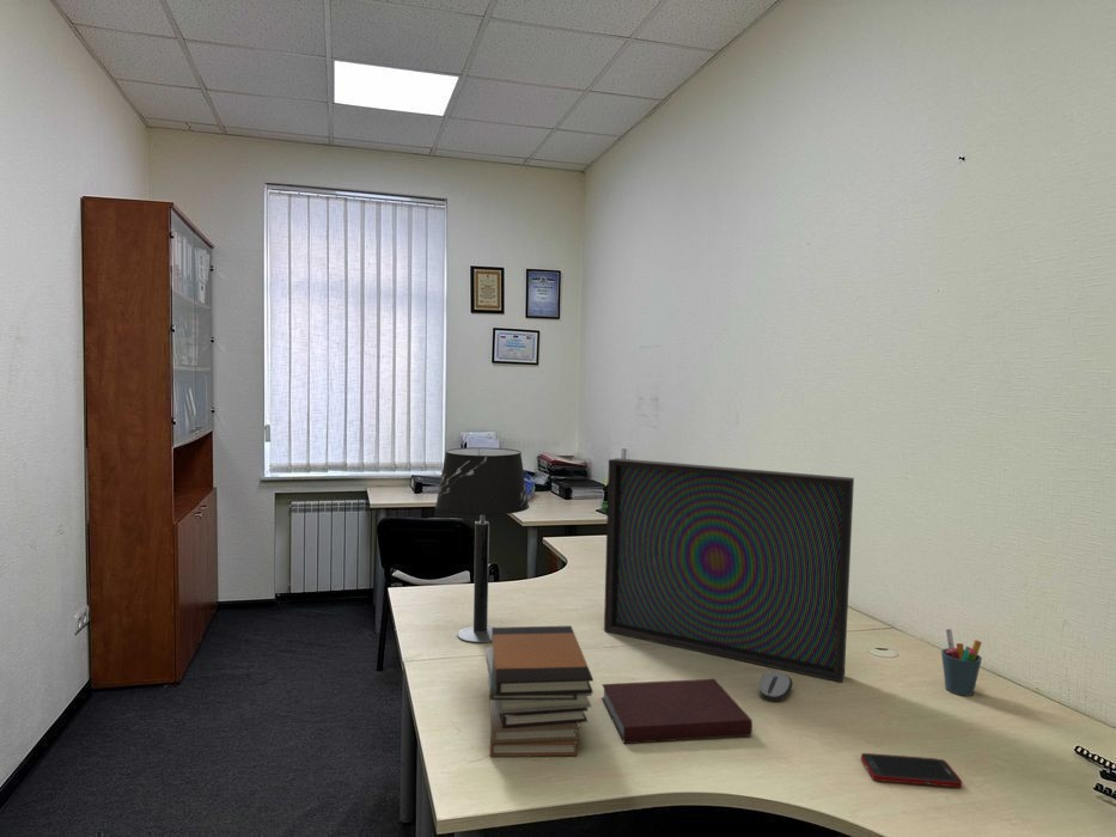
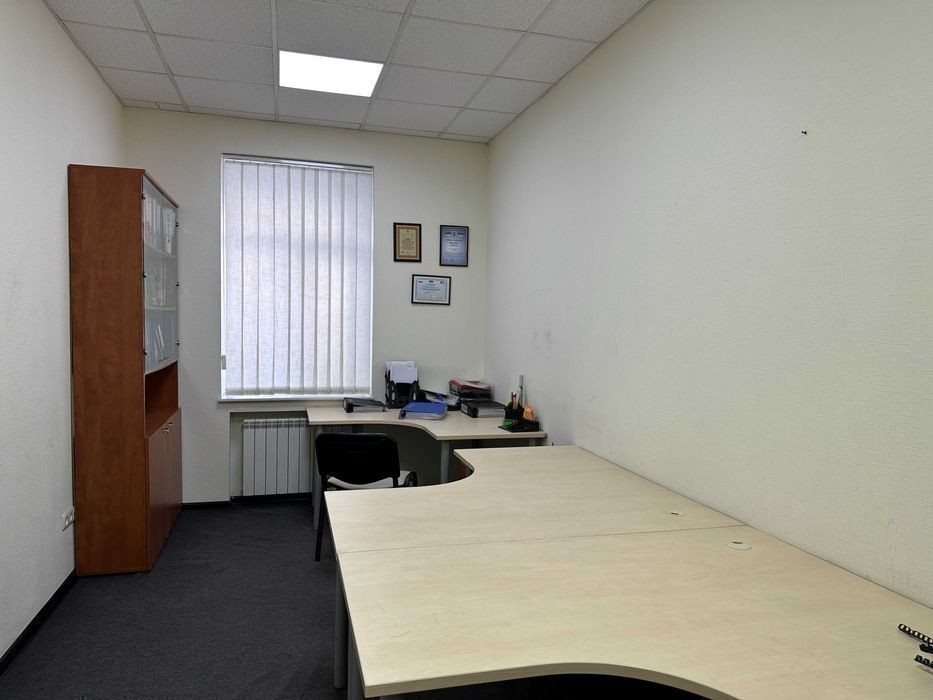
- pen holder [940,628,983,697]
- notebook [600,678,754,745]
- table lamp [434,446,530,644]
- monitor [603,457,855,683]
- book stack [484,624,594,758]
- cell phone [860,752,963,788]
- computer mouse [757,671,794,702]
